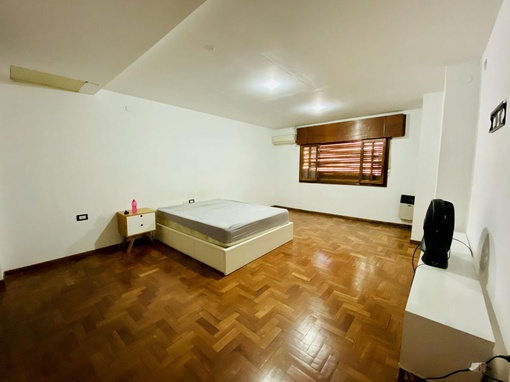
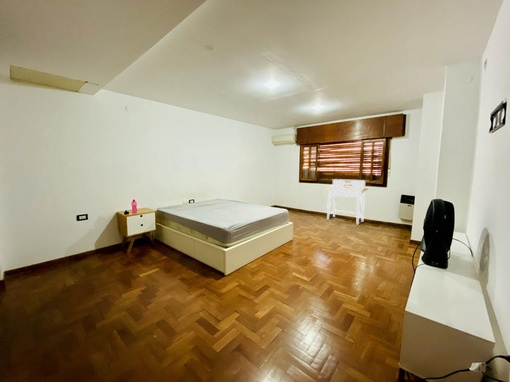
+ desk [325,178,369,225]
